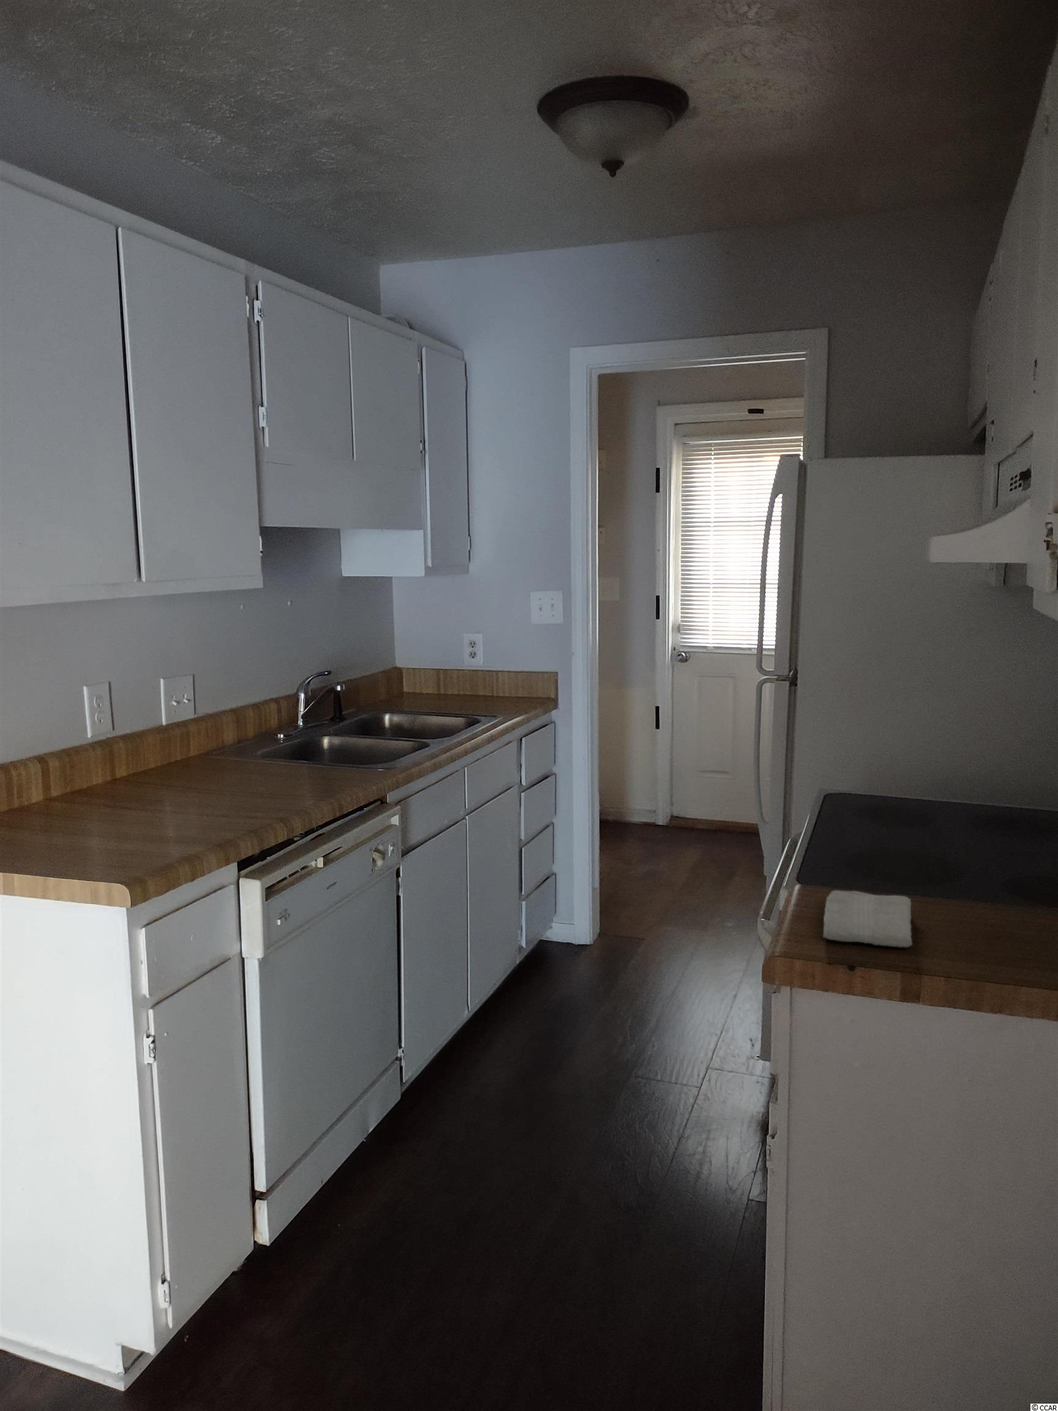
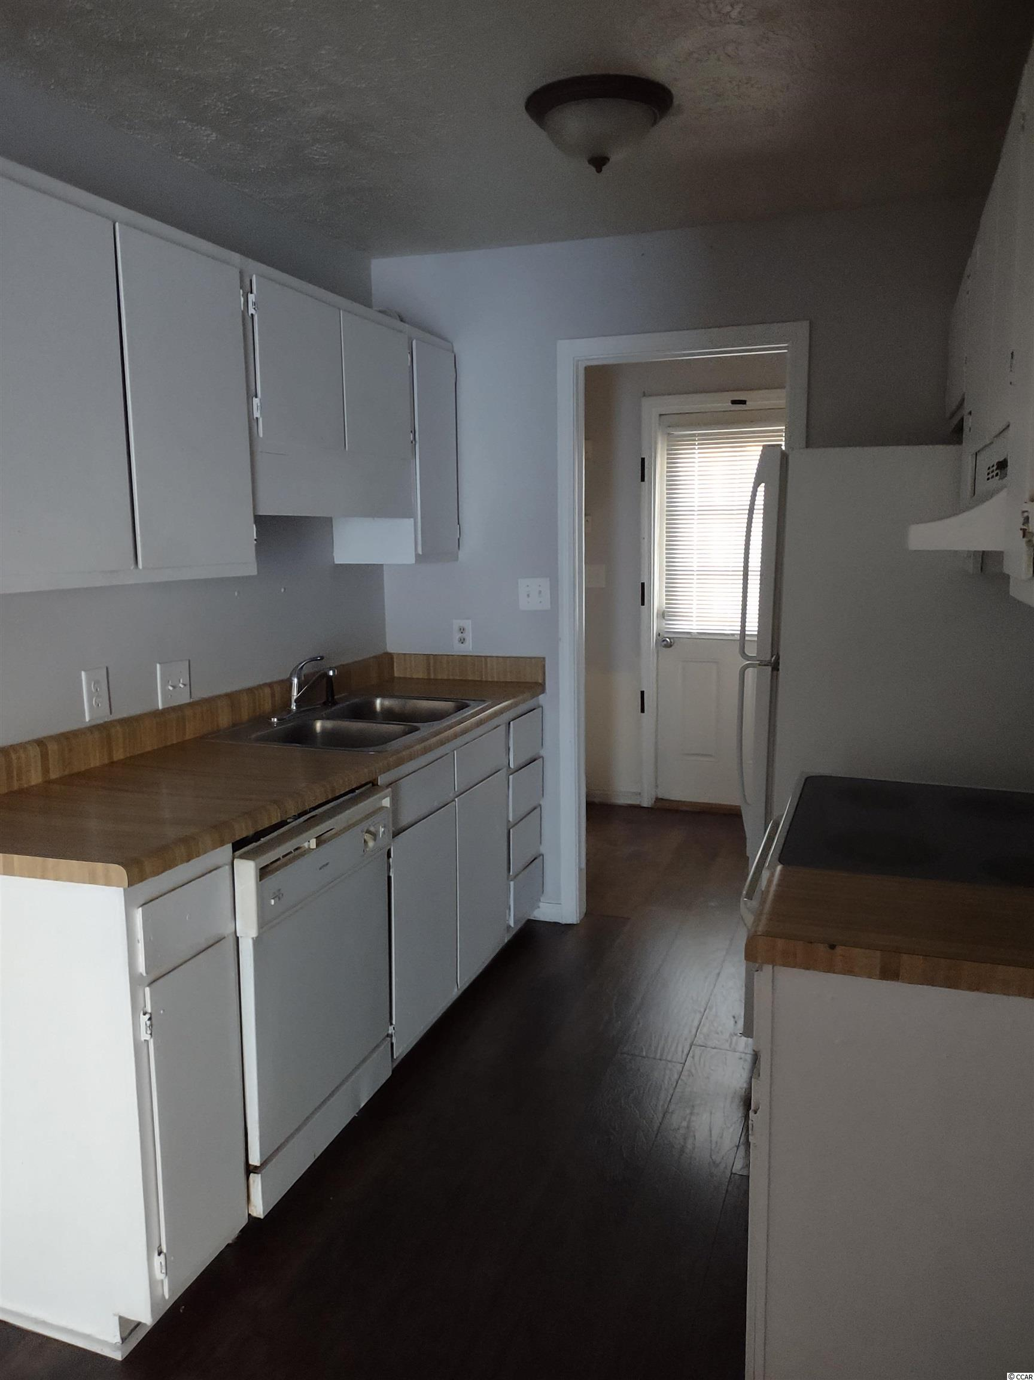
- washcloth [822,890,912,948]
